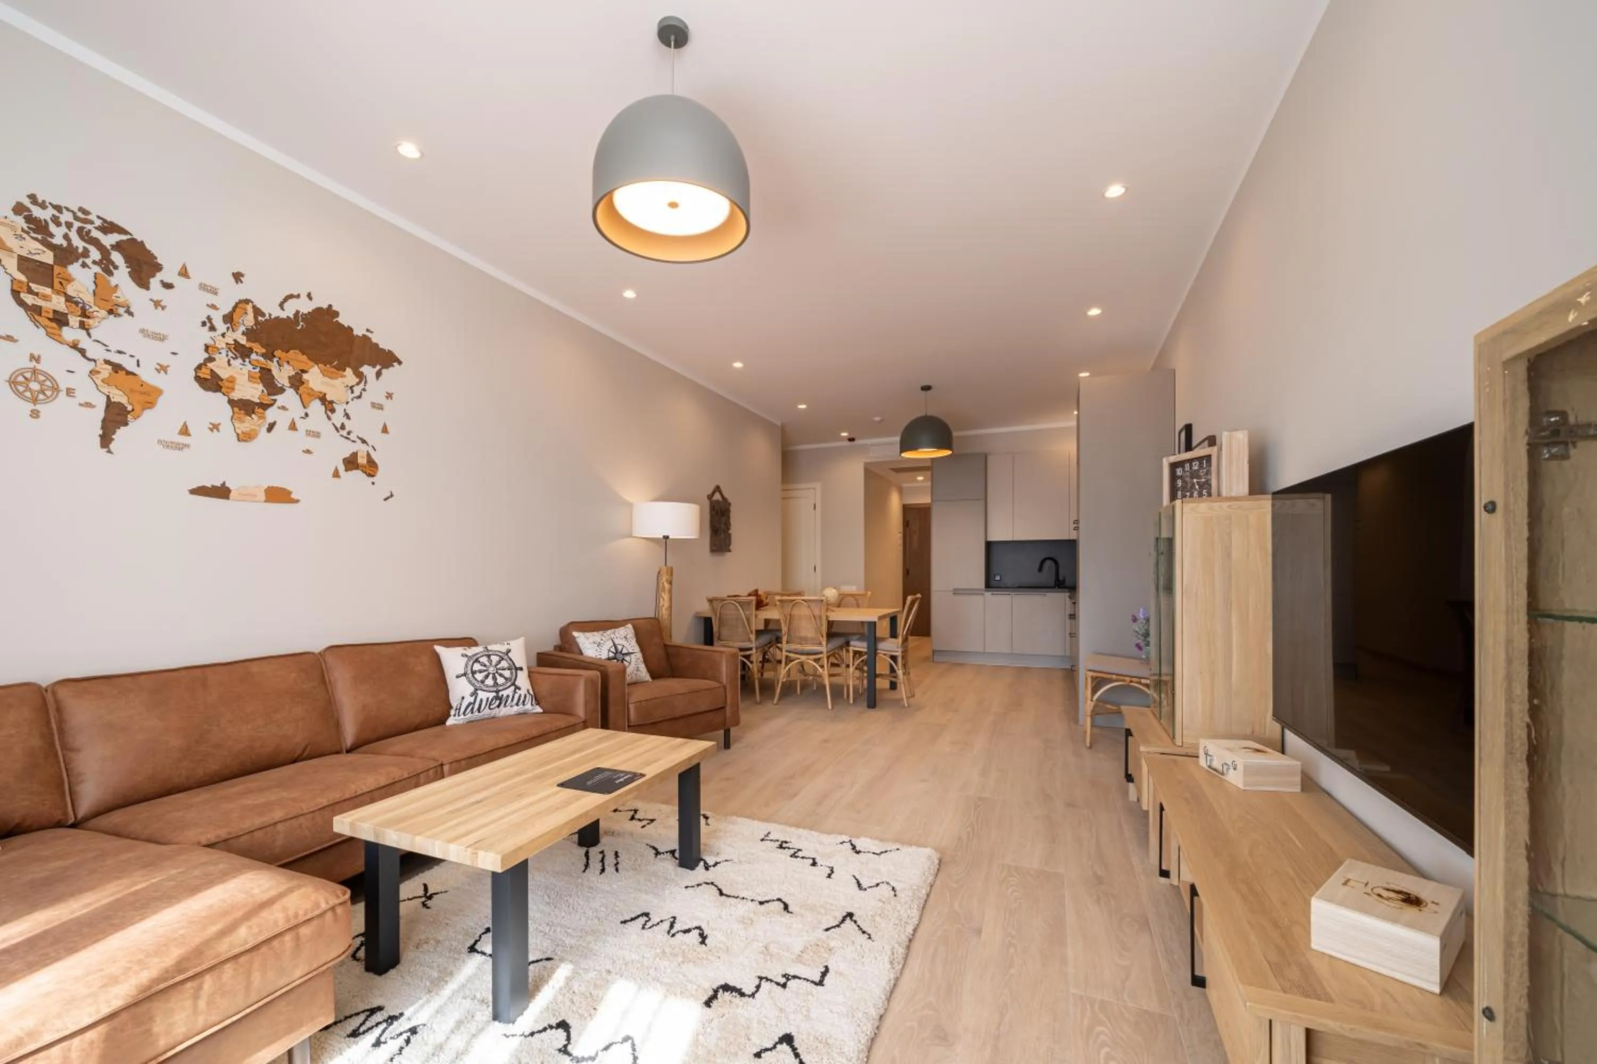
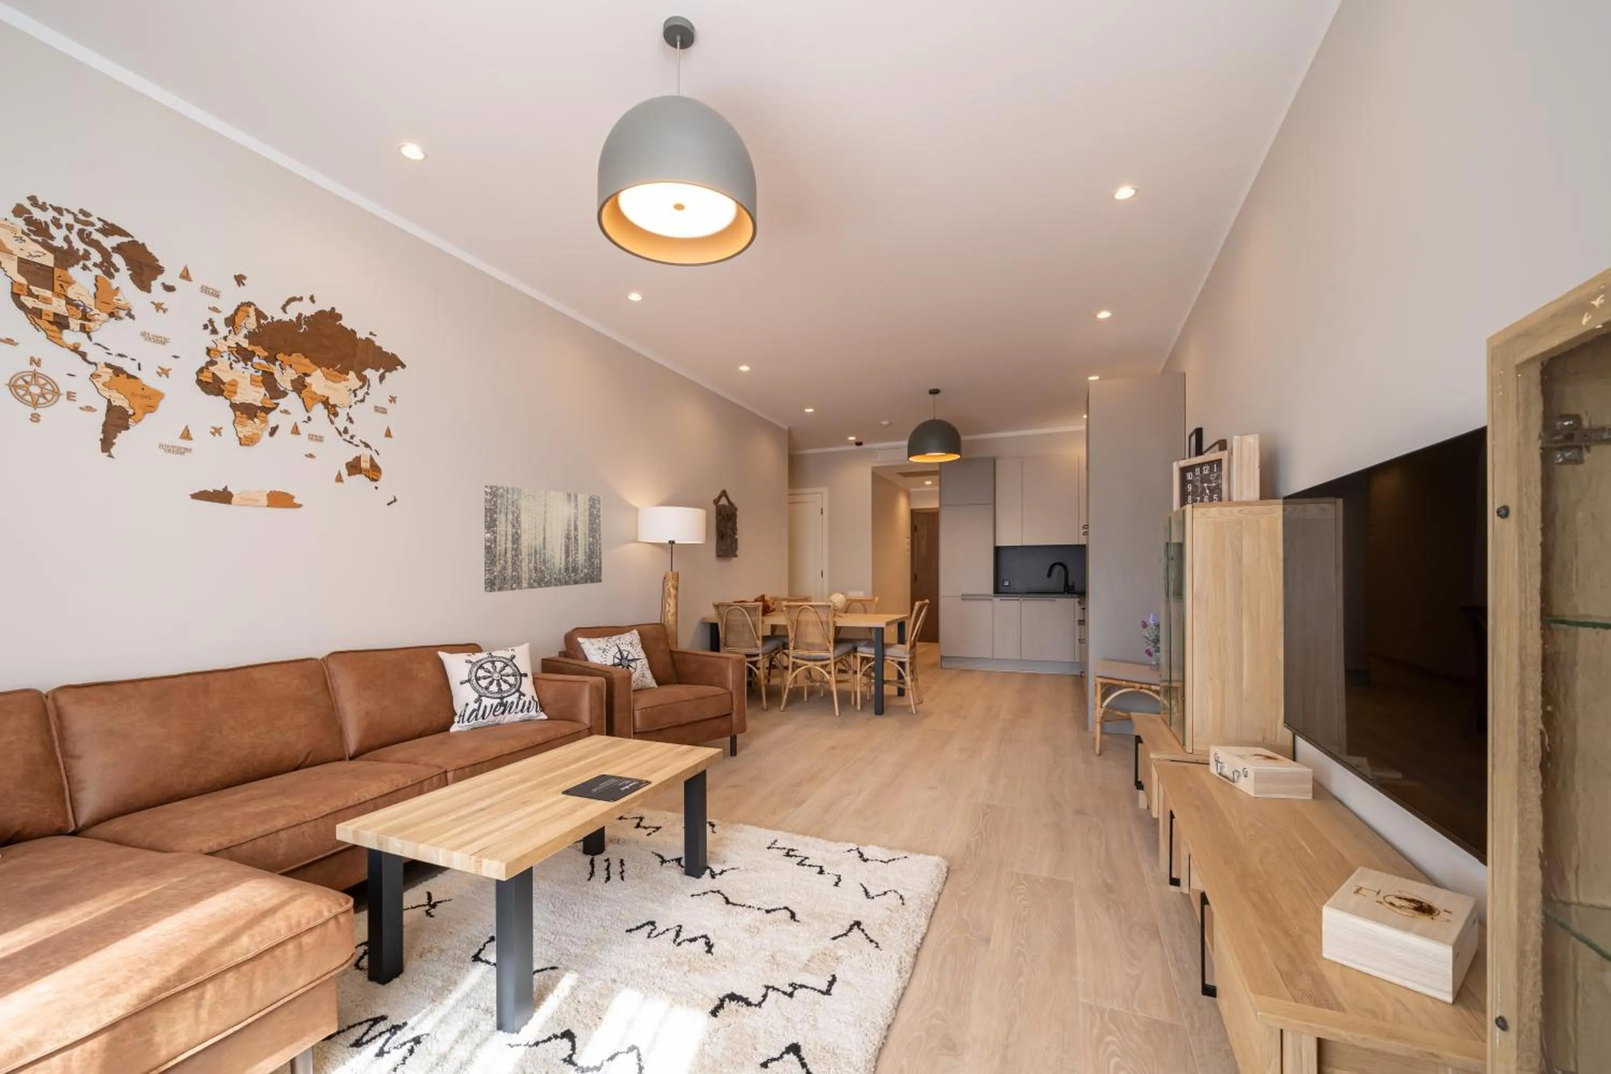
+ wall art [484,484,603,593]
